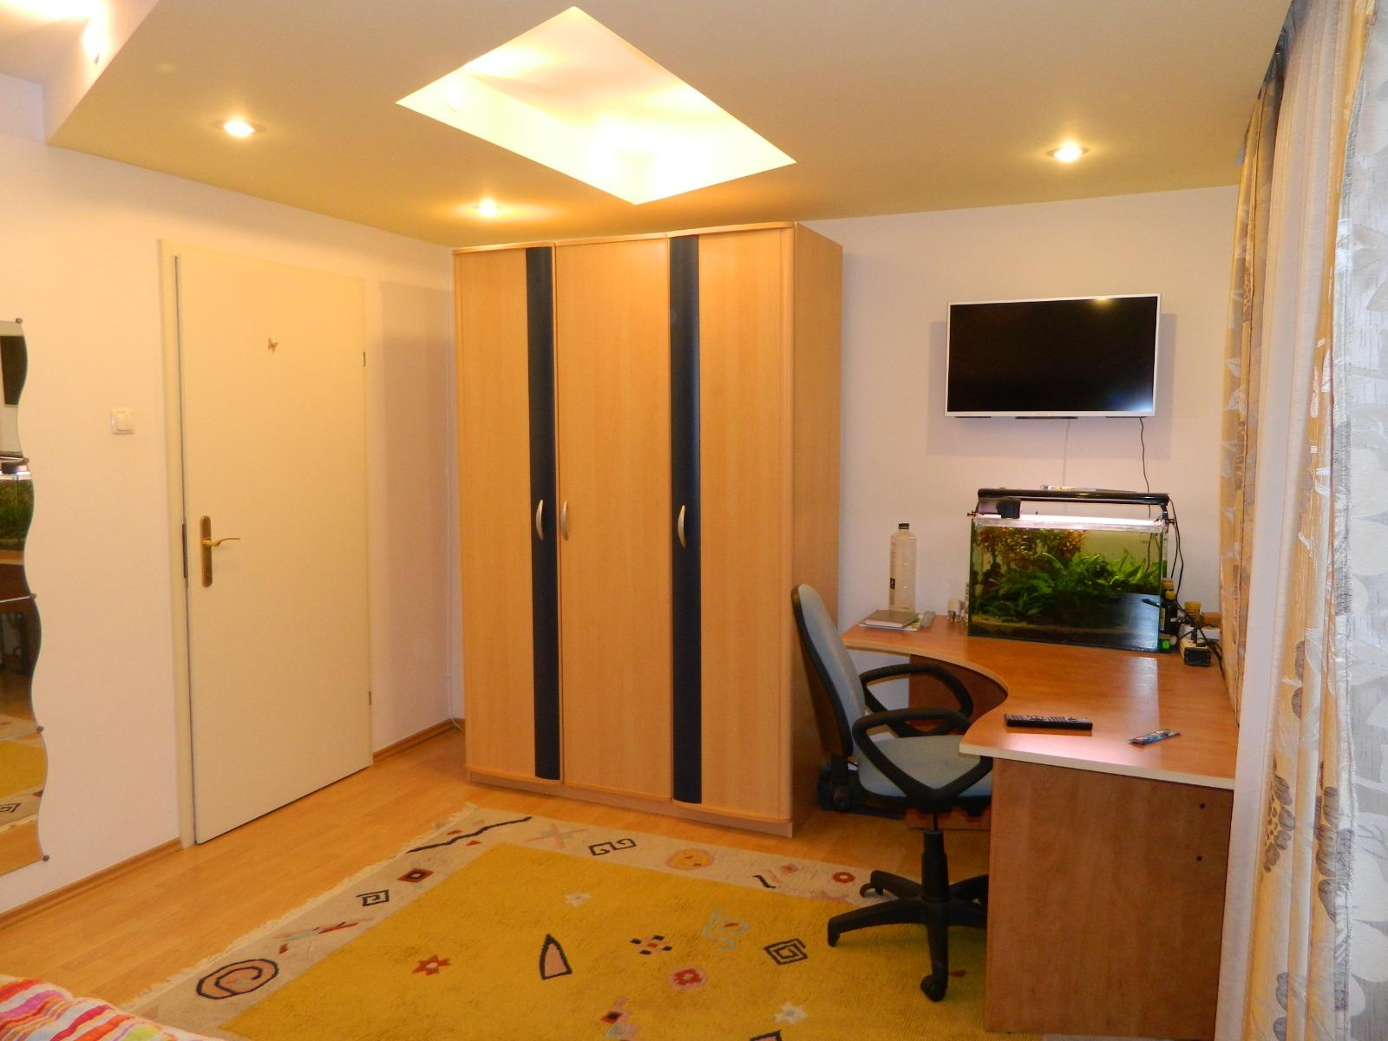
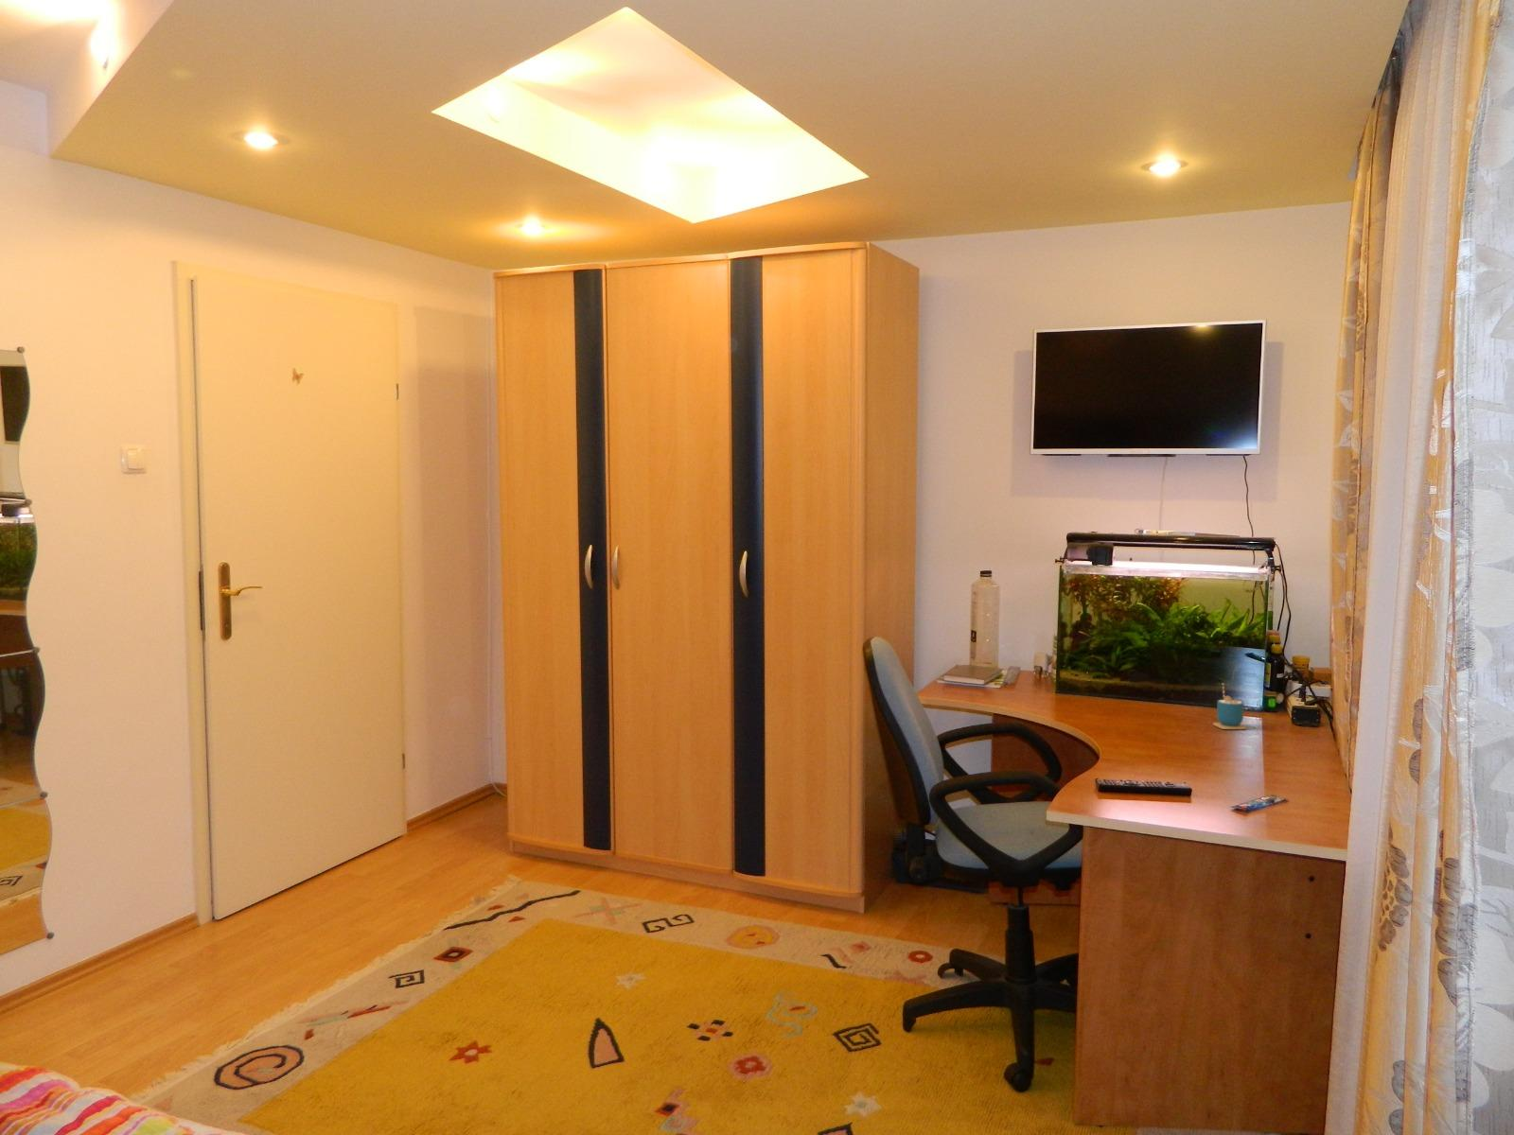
+ cup [1212,682,1247,730]
